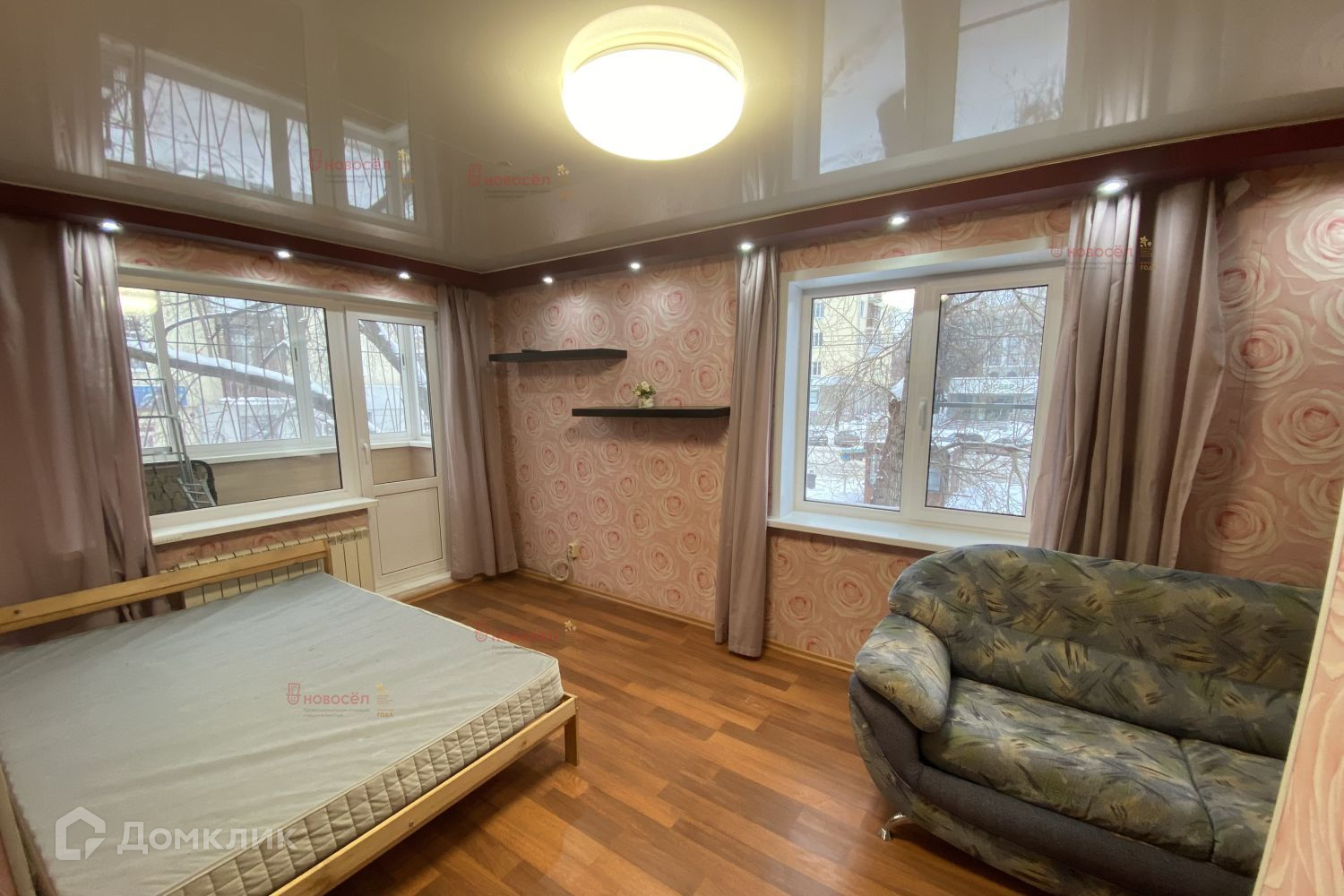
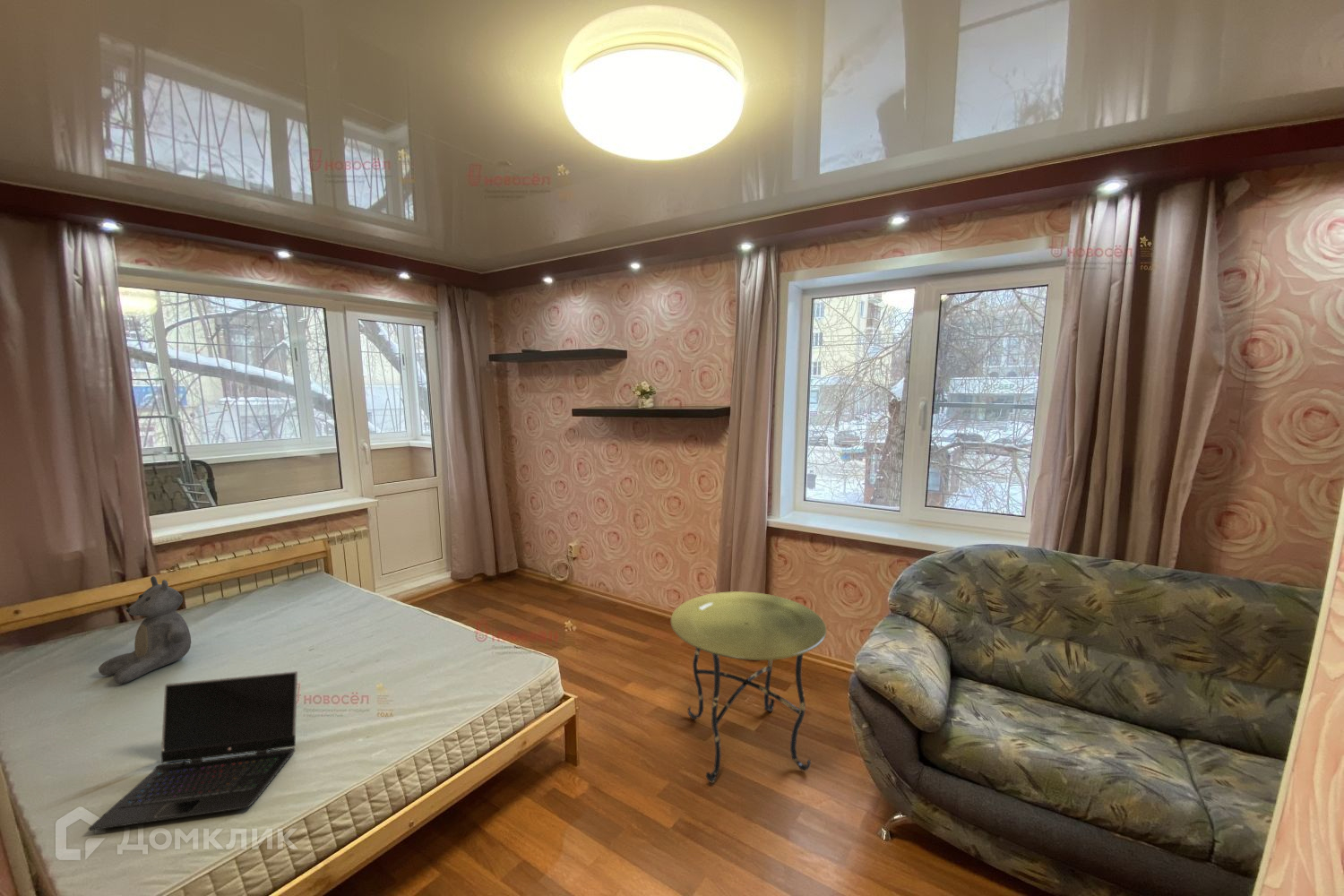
+ side table [670,590,827,784]
+ teddy bear [98,575,192,685]
+ laptop computer [88,670,298,831]
